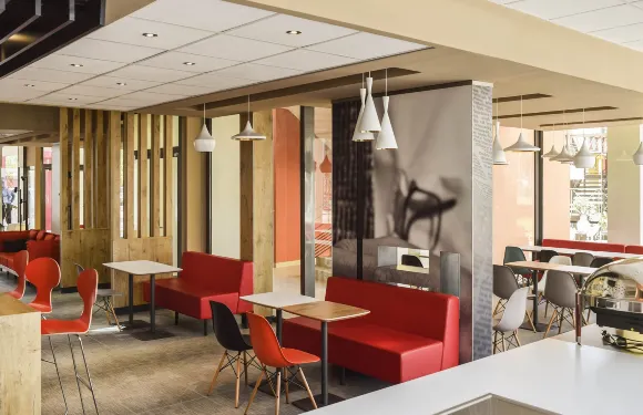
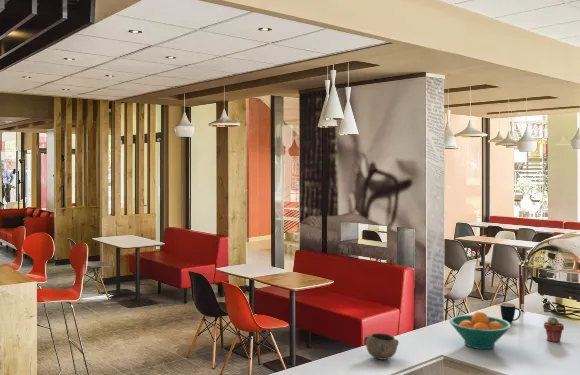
+ fruit bowl [448,310,512,350]
+ potted succulent [543,316,565,344]
+ decorative bowl [363,332,400,361]
+ mug [499,302,522,324]
